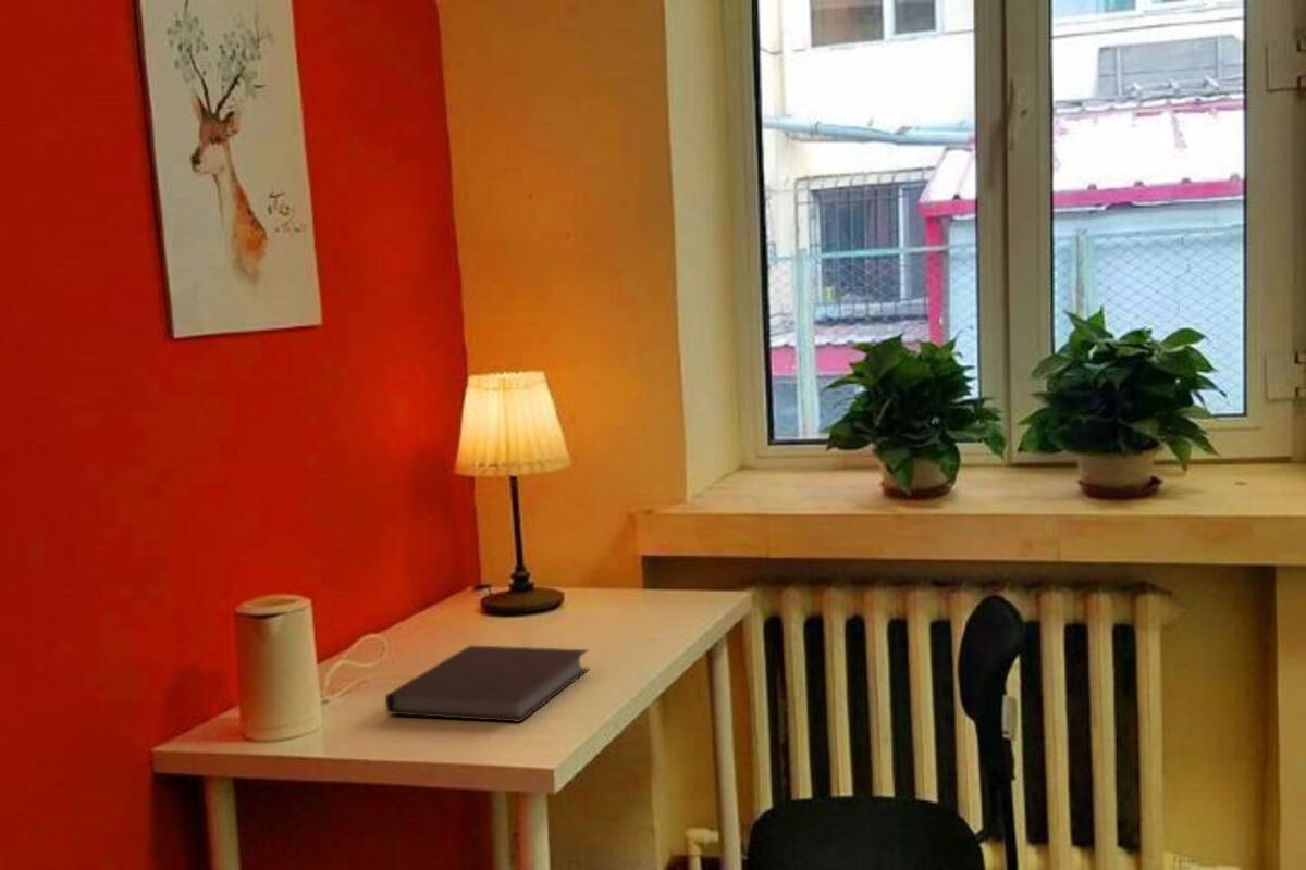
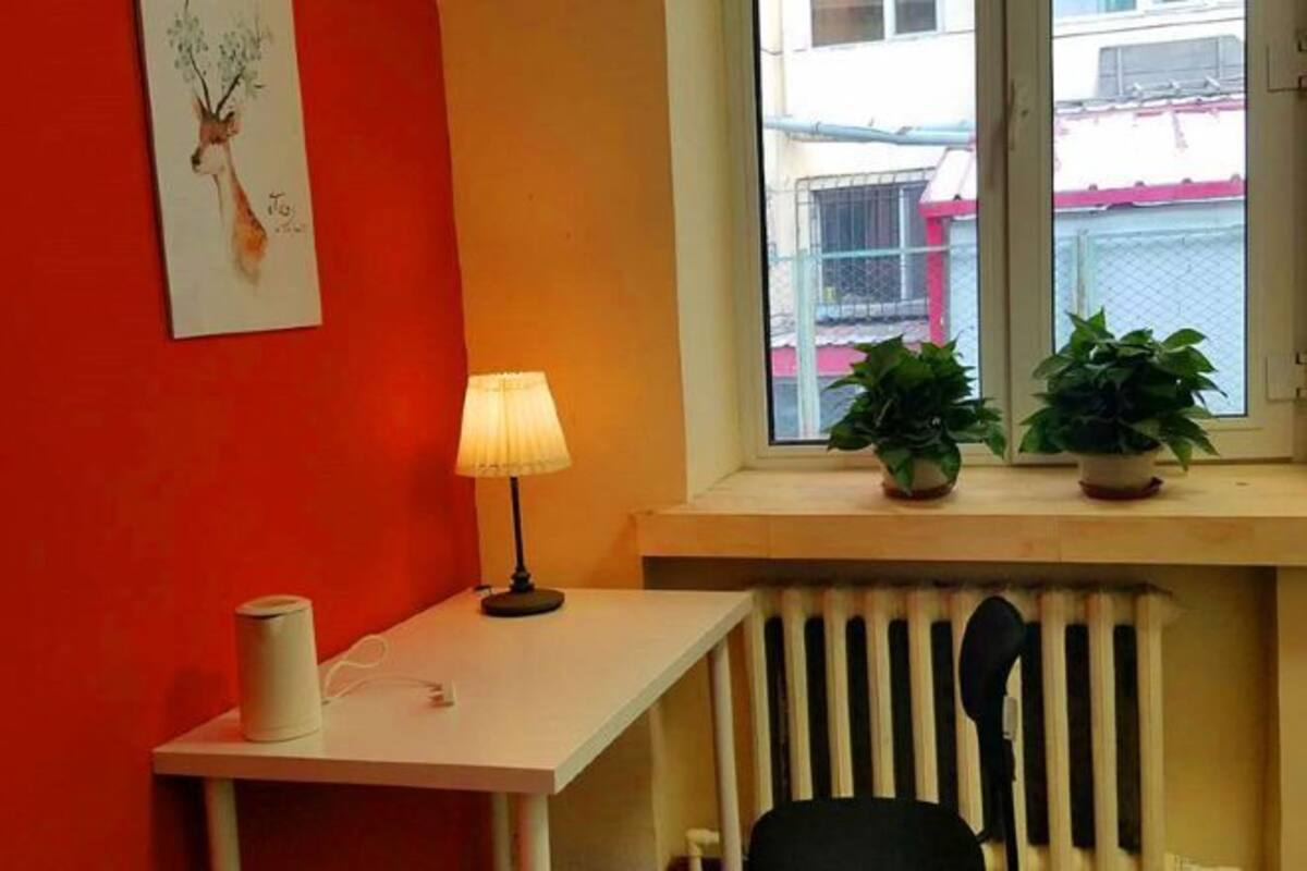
- notebook [384,645,591,723]
